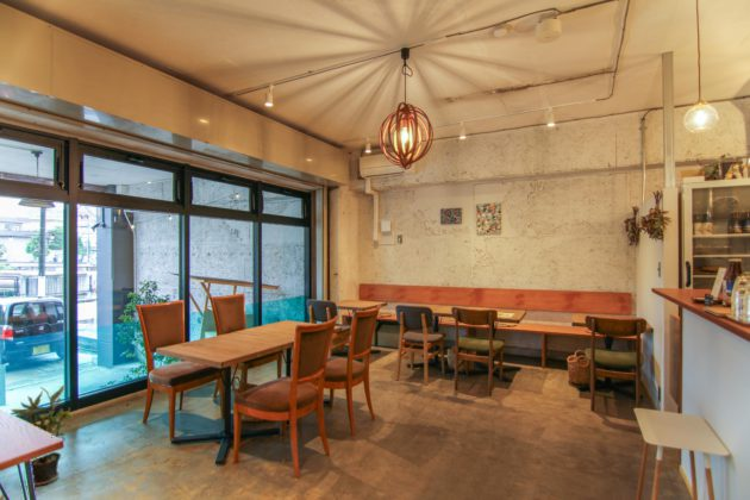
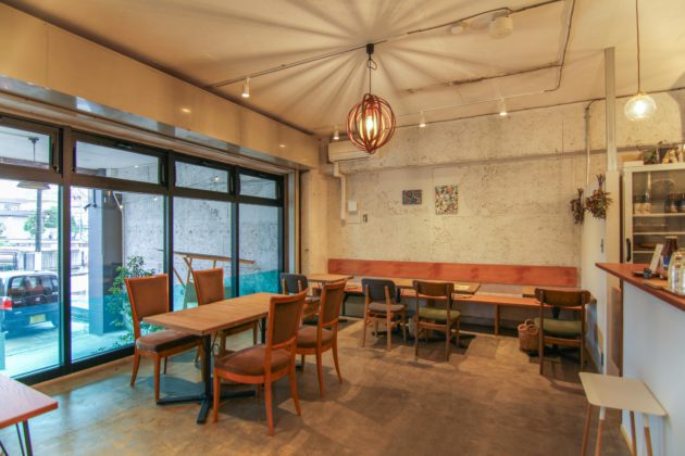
- potted plant [11,383,74,487]
